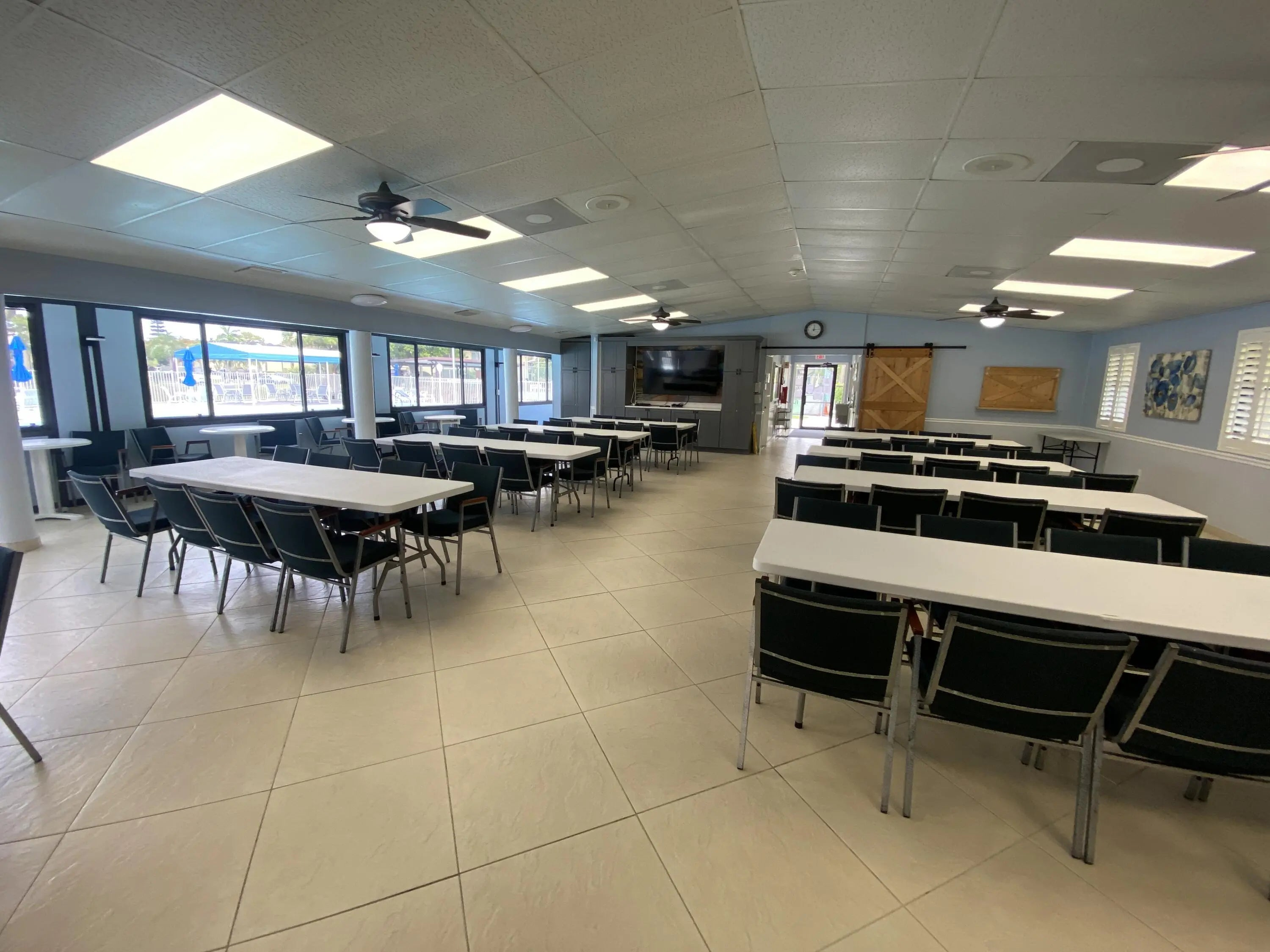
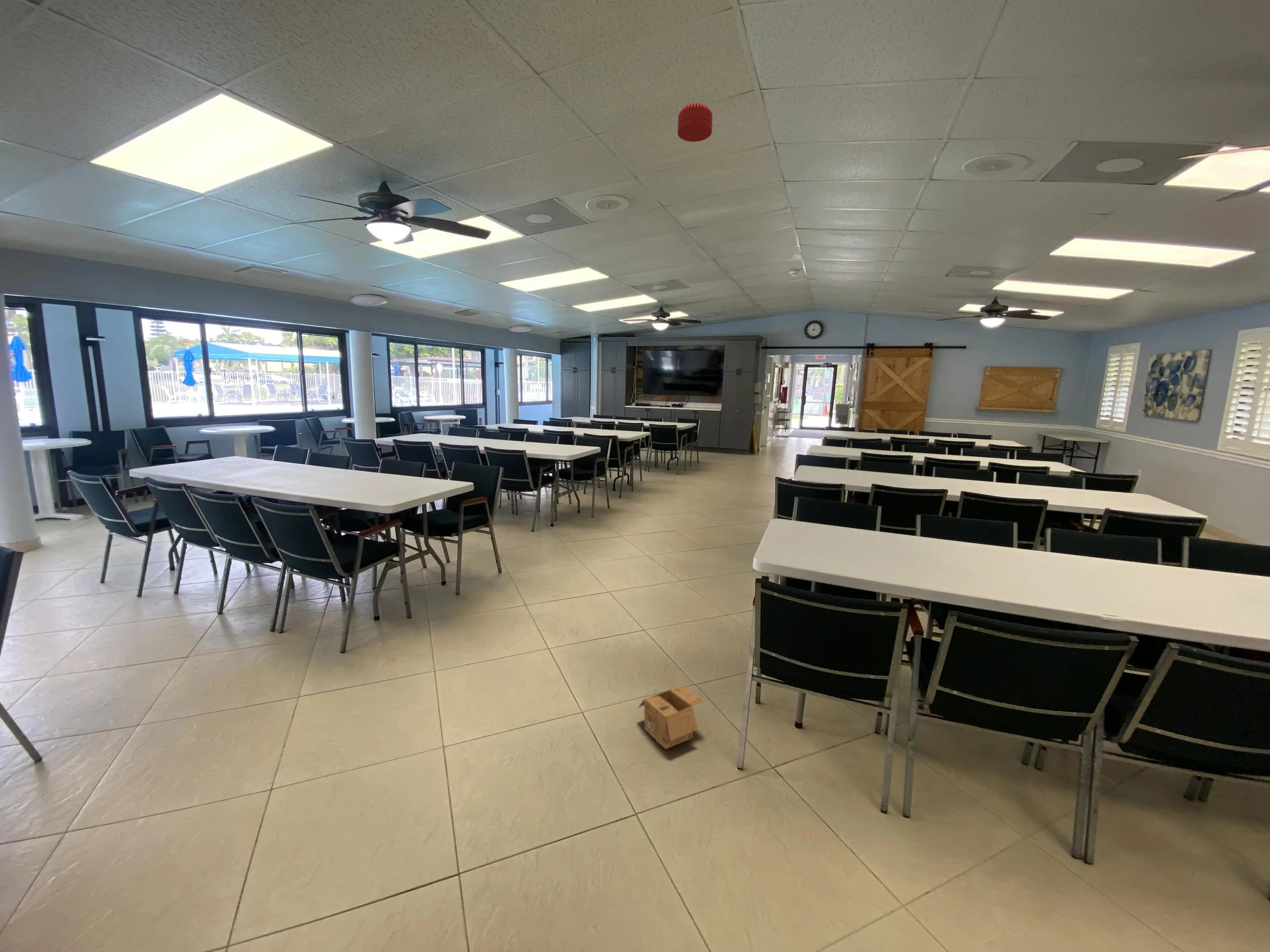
+ carton [638,684,705,749]
+ smoke detector [677,102,713,142]
